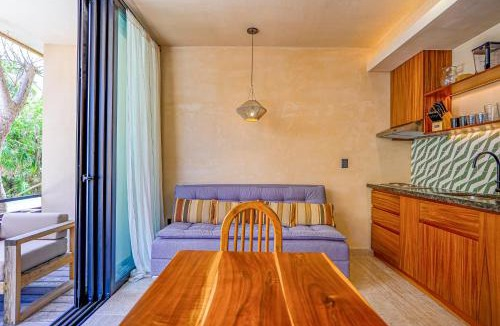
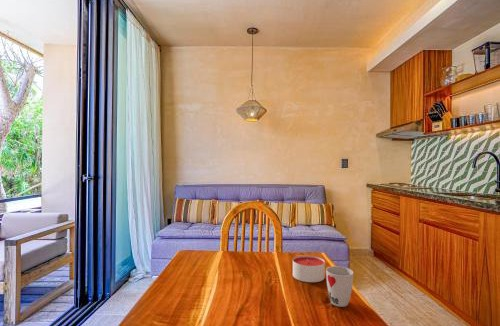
+ cup [325,265,354,308]
+ candle [292,254,326,283]
